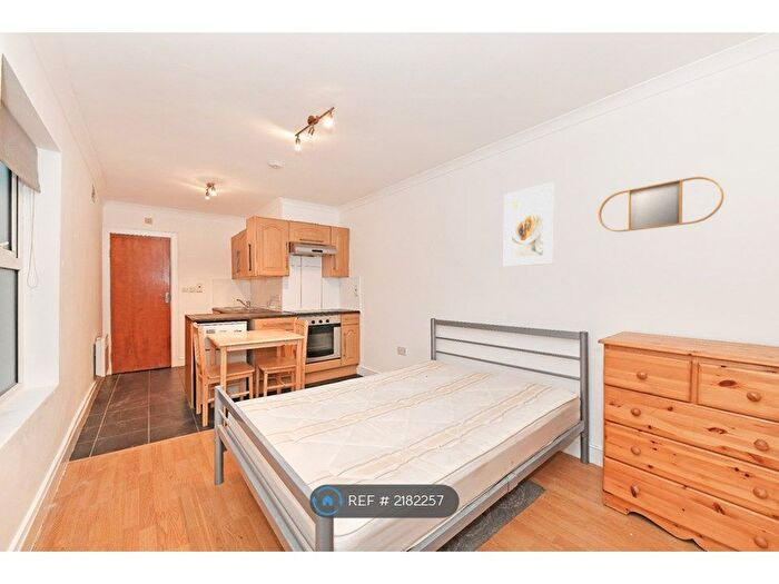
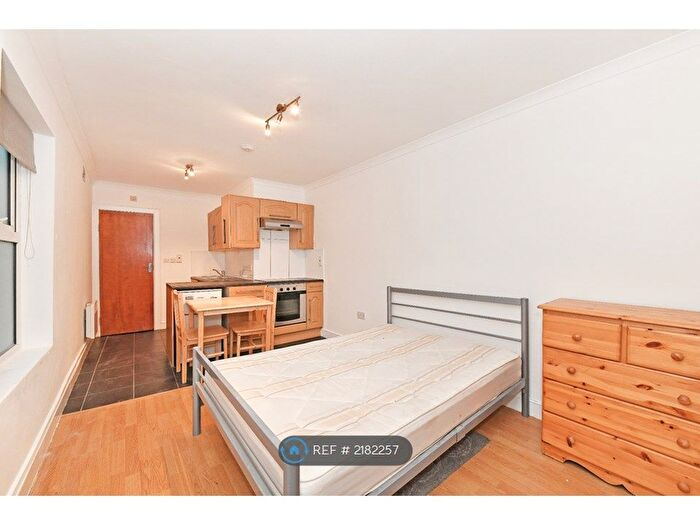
- home mirror [598,176,724,232]
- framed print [503,181,555,268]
